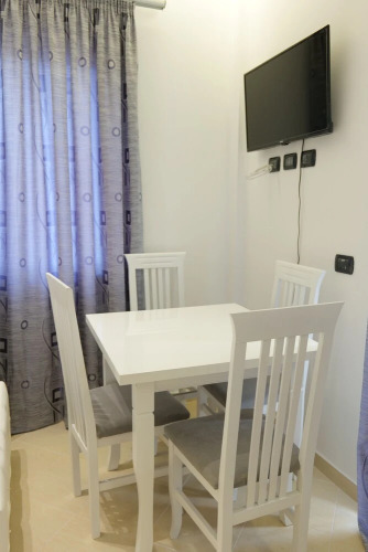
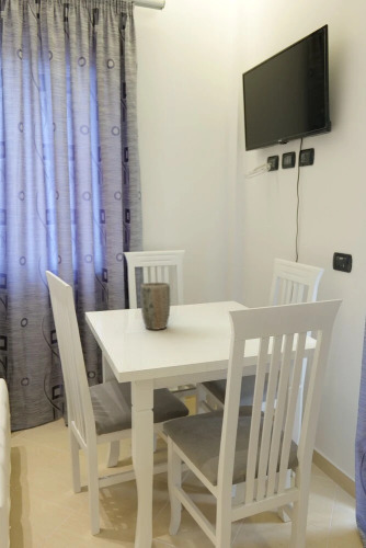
+ plant pot [139,282,171,331]
